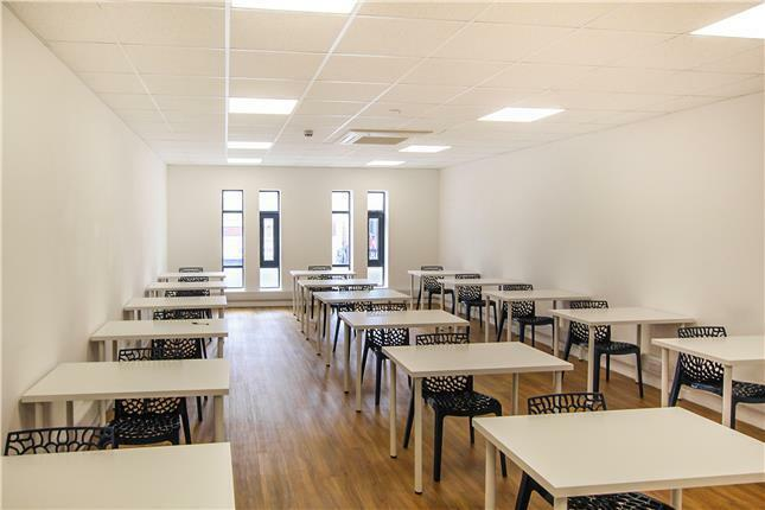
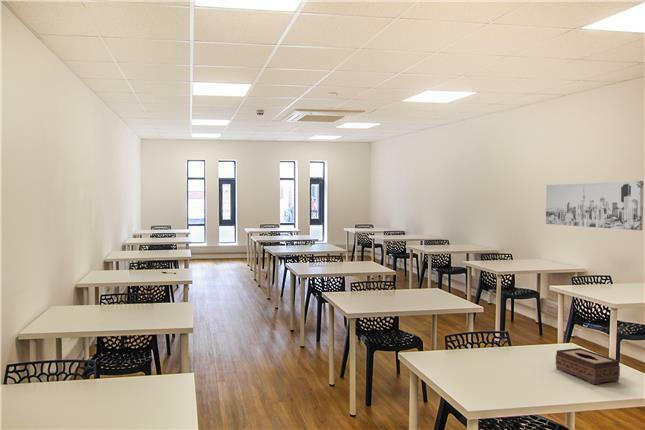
+ tissue box [555,347,621,385]
+ wall art [545,180,644,231]
